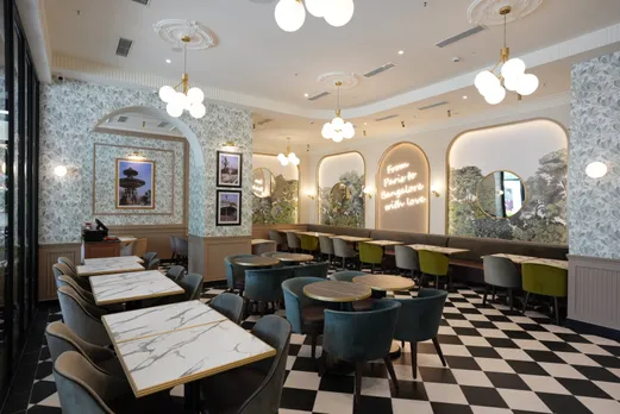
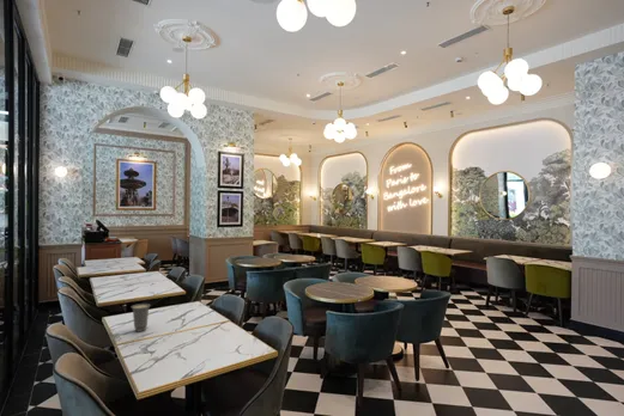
+ cup [131,302,152,334]
